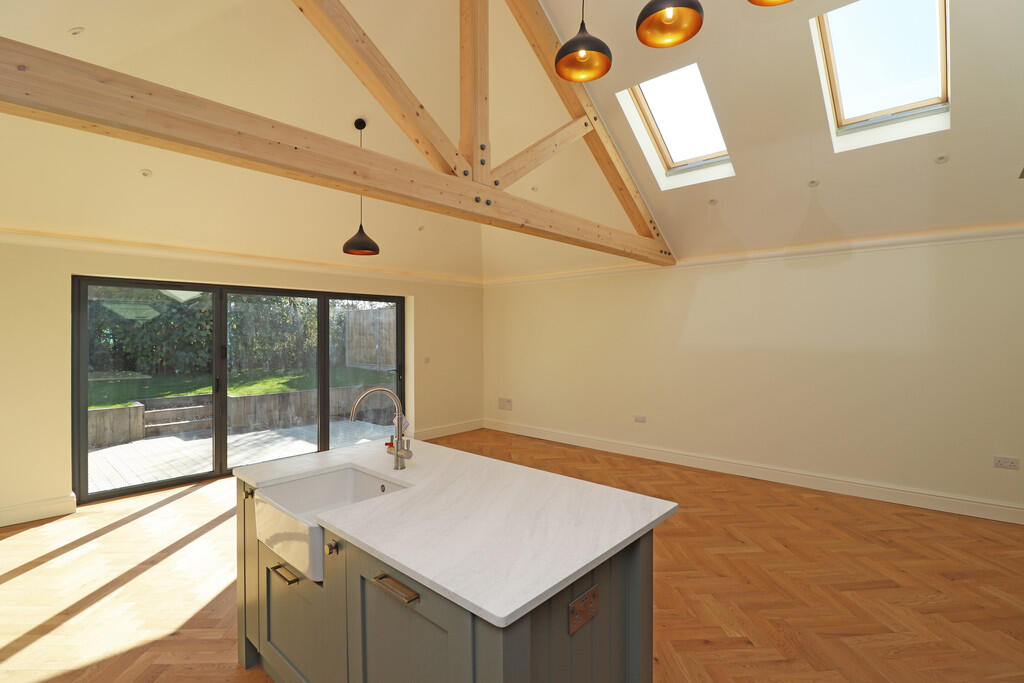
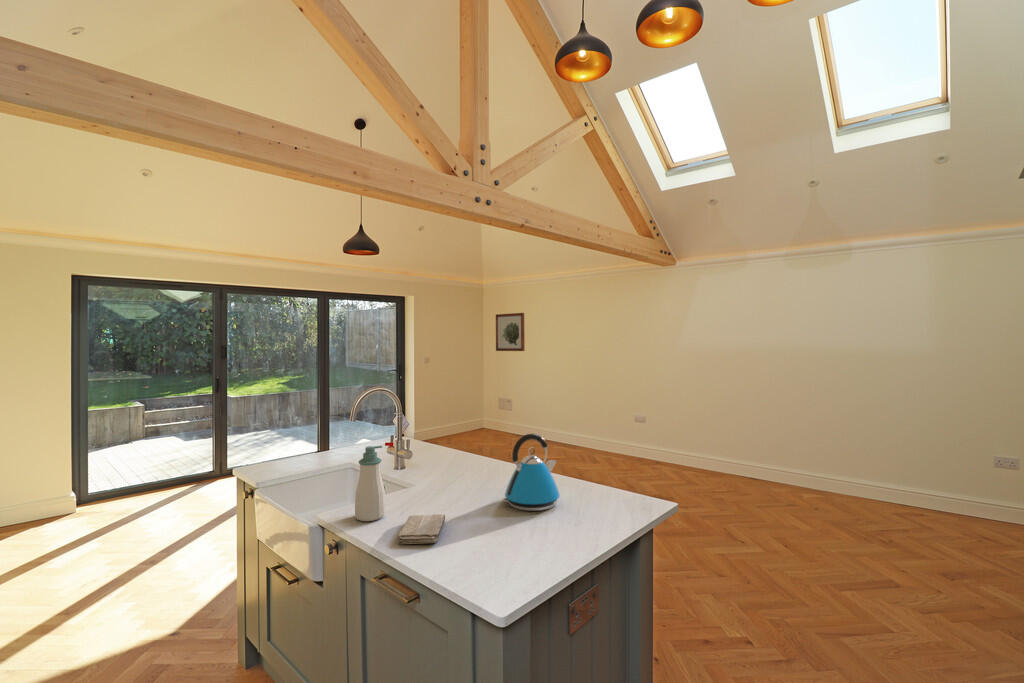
+ soap bottle [354,445,387,522]
+ kettle [502,433,561,512]
+ wall art [495,312,526,352]
+ washcloth [396,513,446,545]
